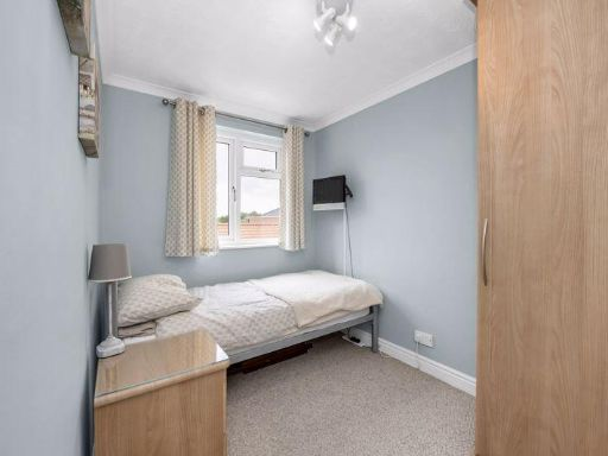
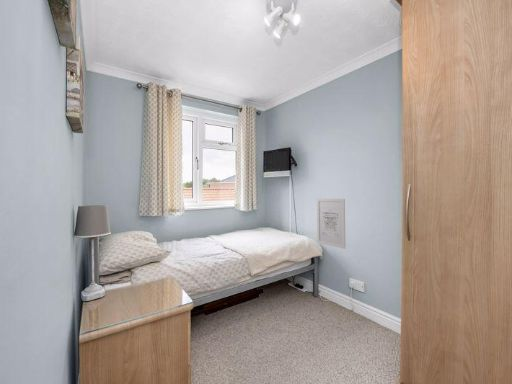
+ wall art [316,198,346,250]
